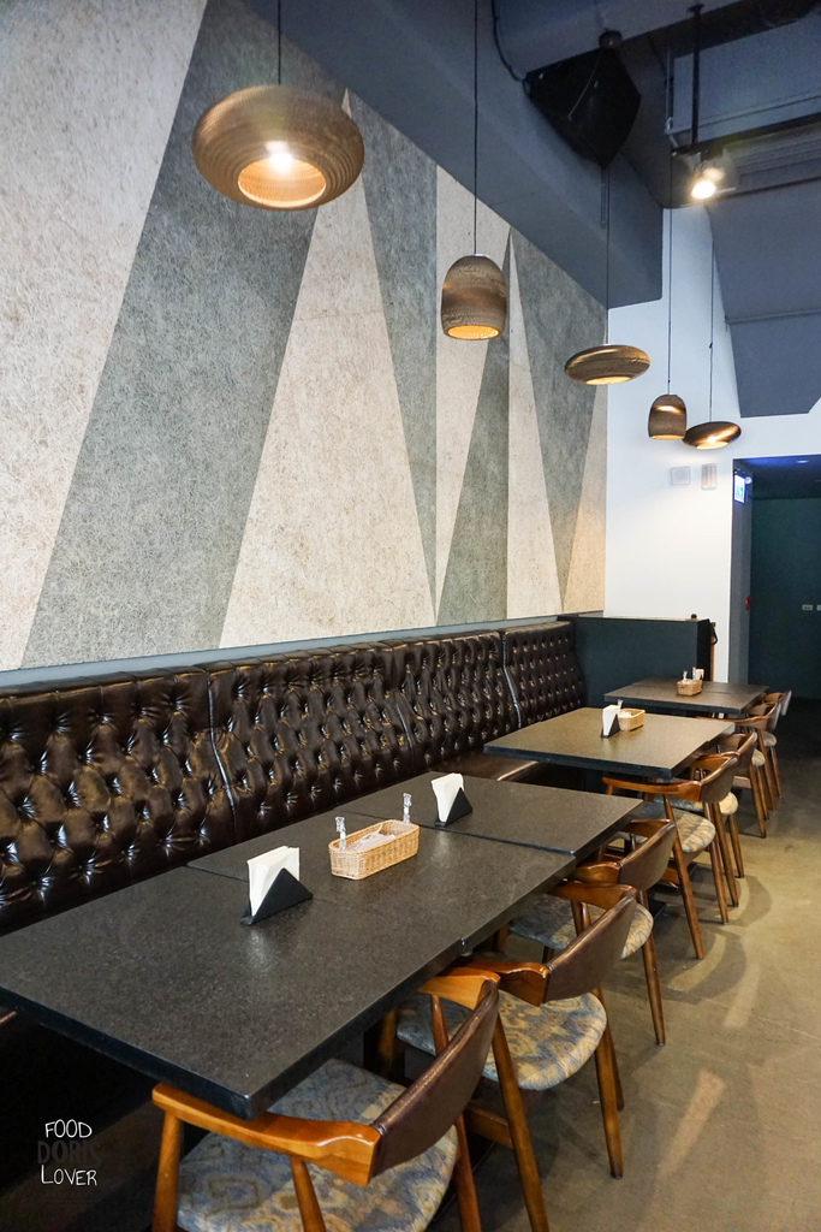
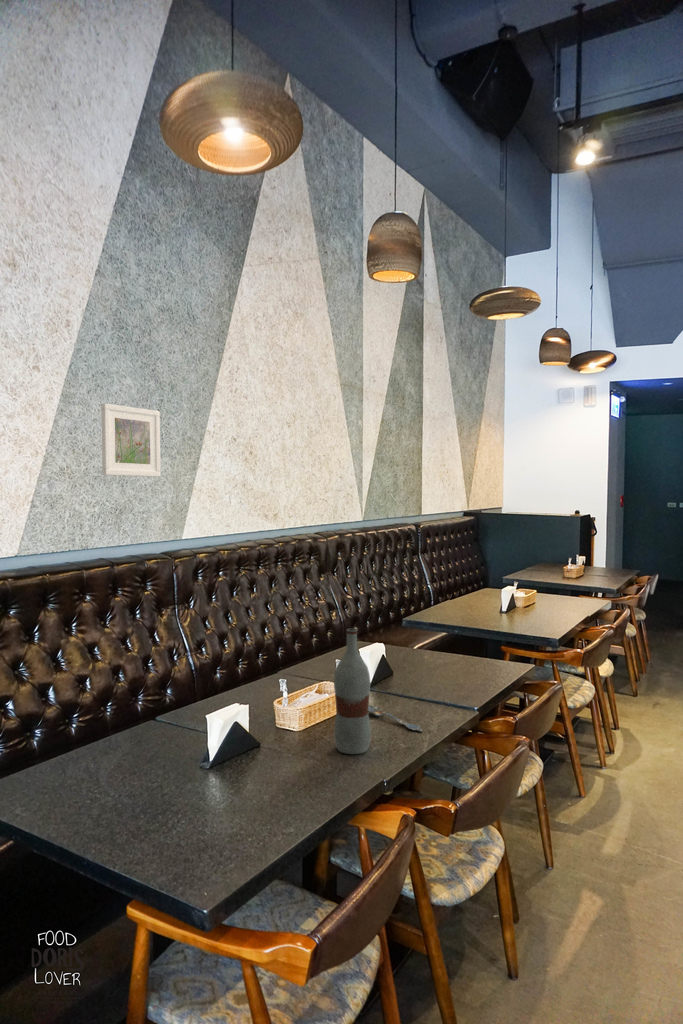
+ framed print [100,402,162,478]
+ spoon [368,705,424,732]
+ bottle [333,628,372,755]
